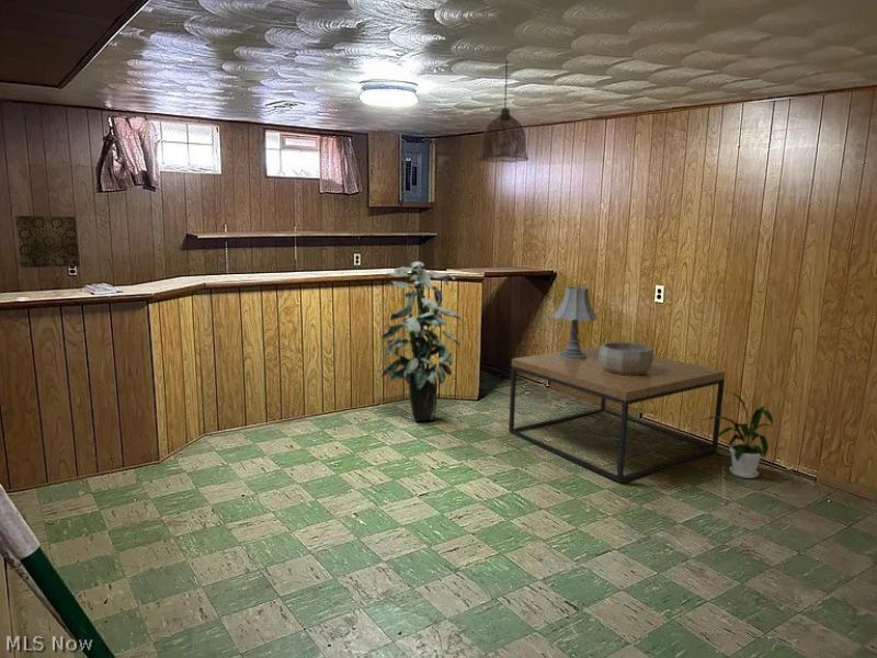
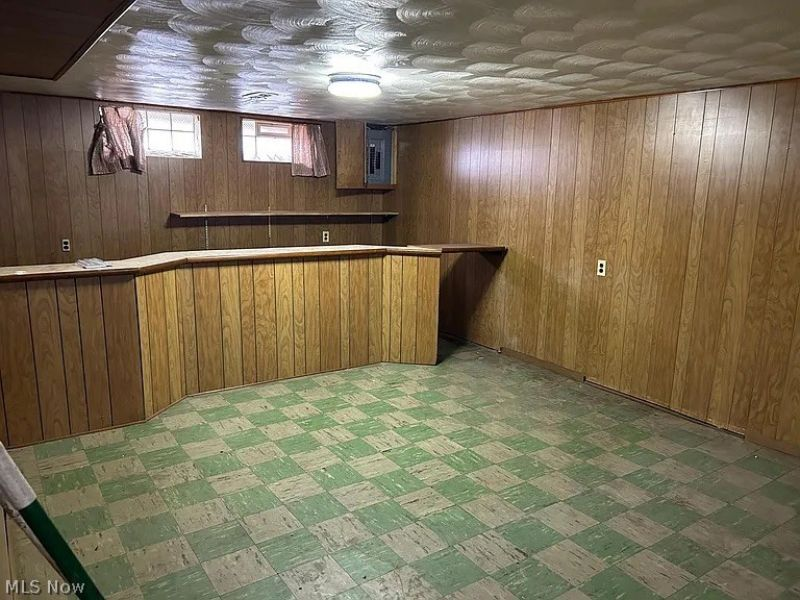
- table lamp [551,286,599,360]
- wall art [14,215,80,269]
- coffee table [508,345,727,484]
- indoor plant [380,261,462,422]
- house plant [701,389,774,479]
- pendant lamp [477,59,529,163]
- decorative bowl [600,341,654,375]
